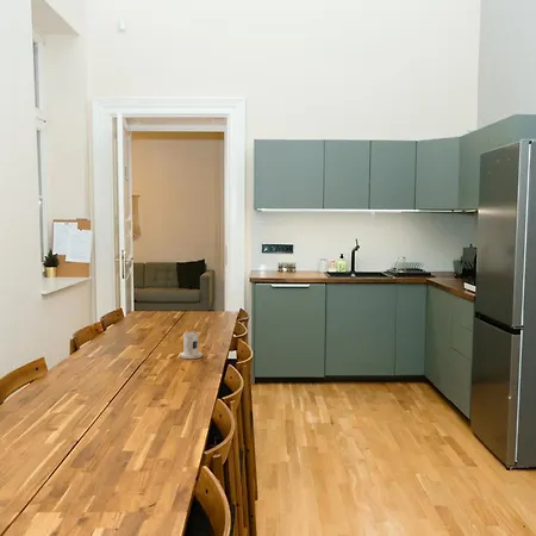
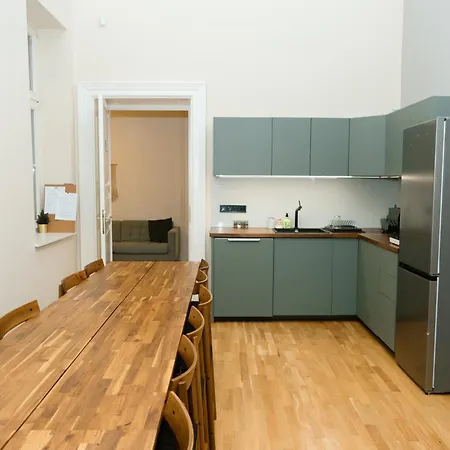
- candle [179,328,204,360]
